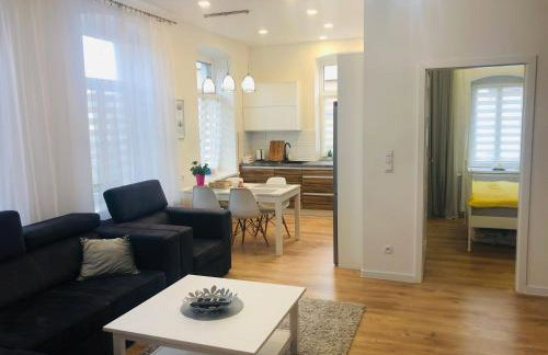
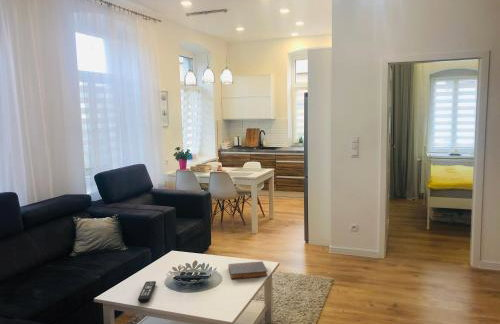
+ remote control [137,280,157,303]
+ book [227,260,268,280]
